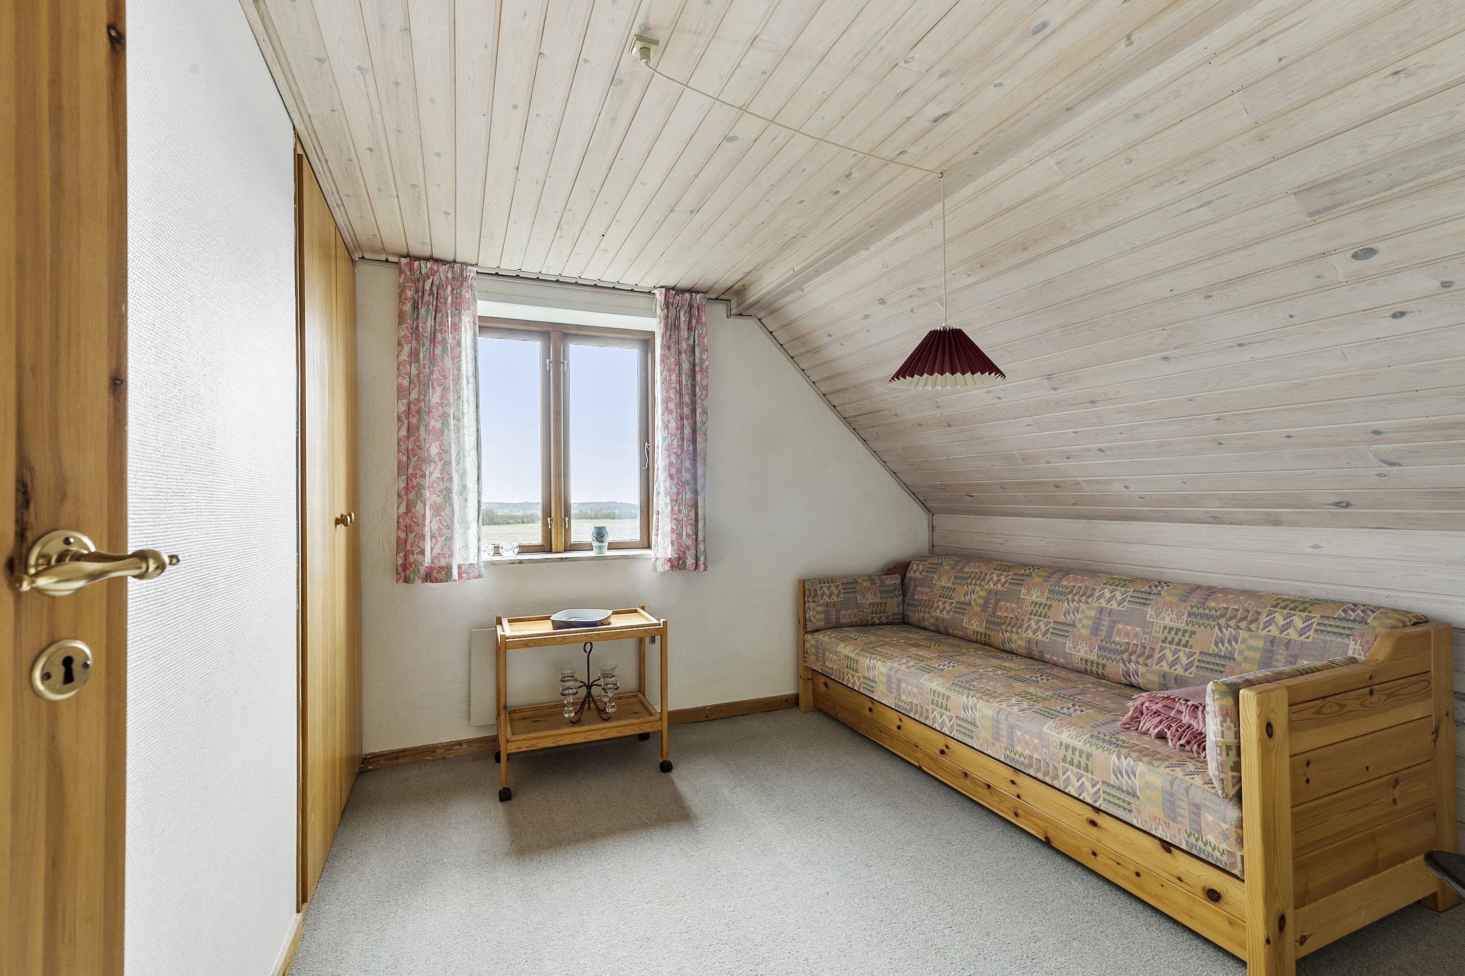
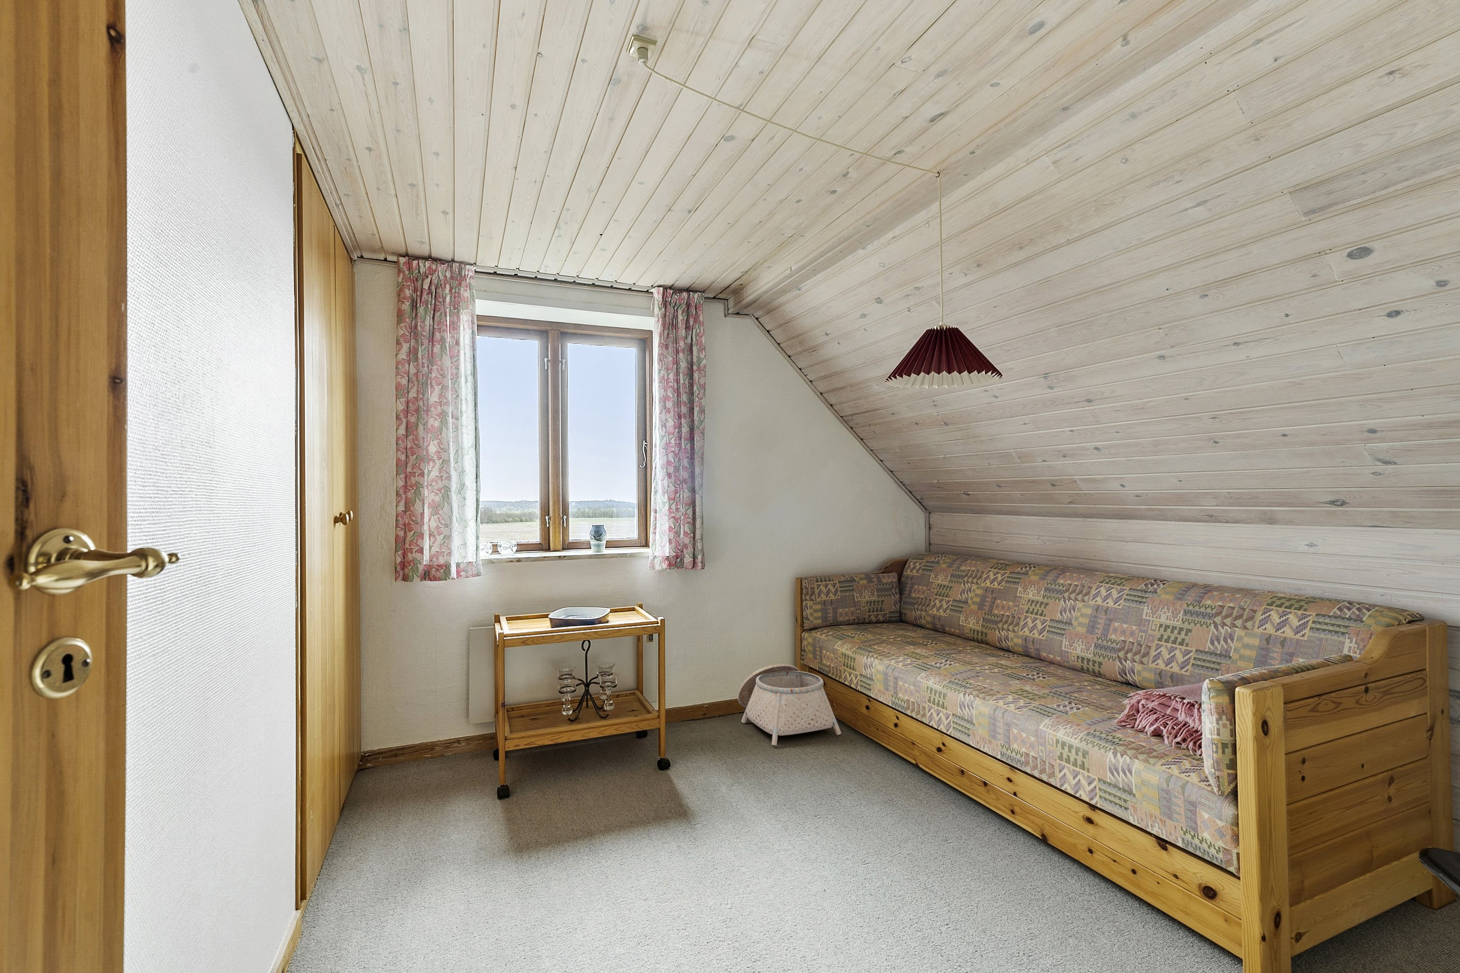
+ basket [738,664,842,746]
